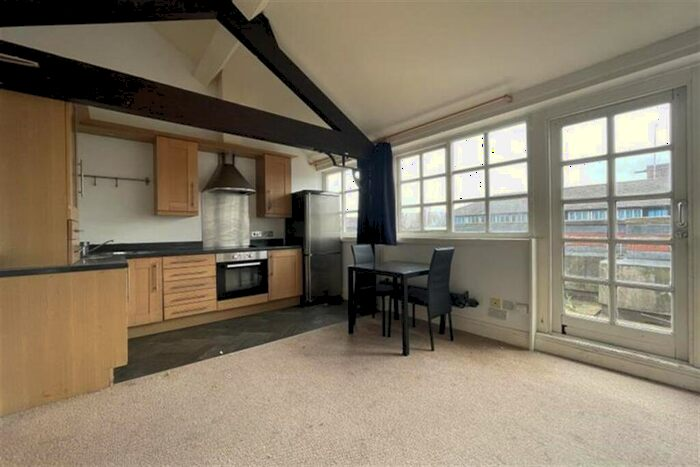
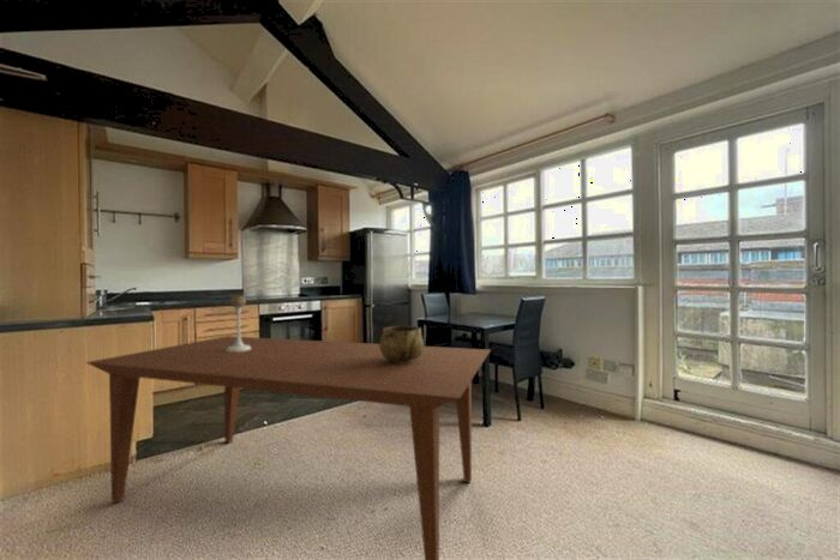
+ decorative bowl [378,325,425,362]
+ dining table [84,335,492,560]
+ candle holder [226,294,251,351]
